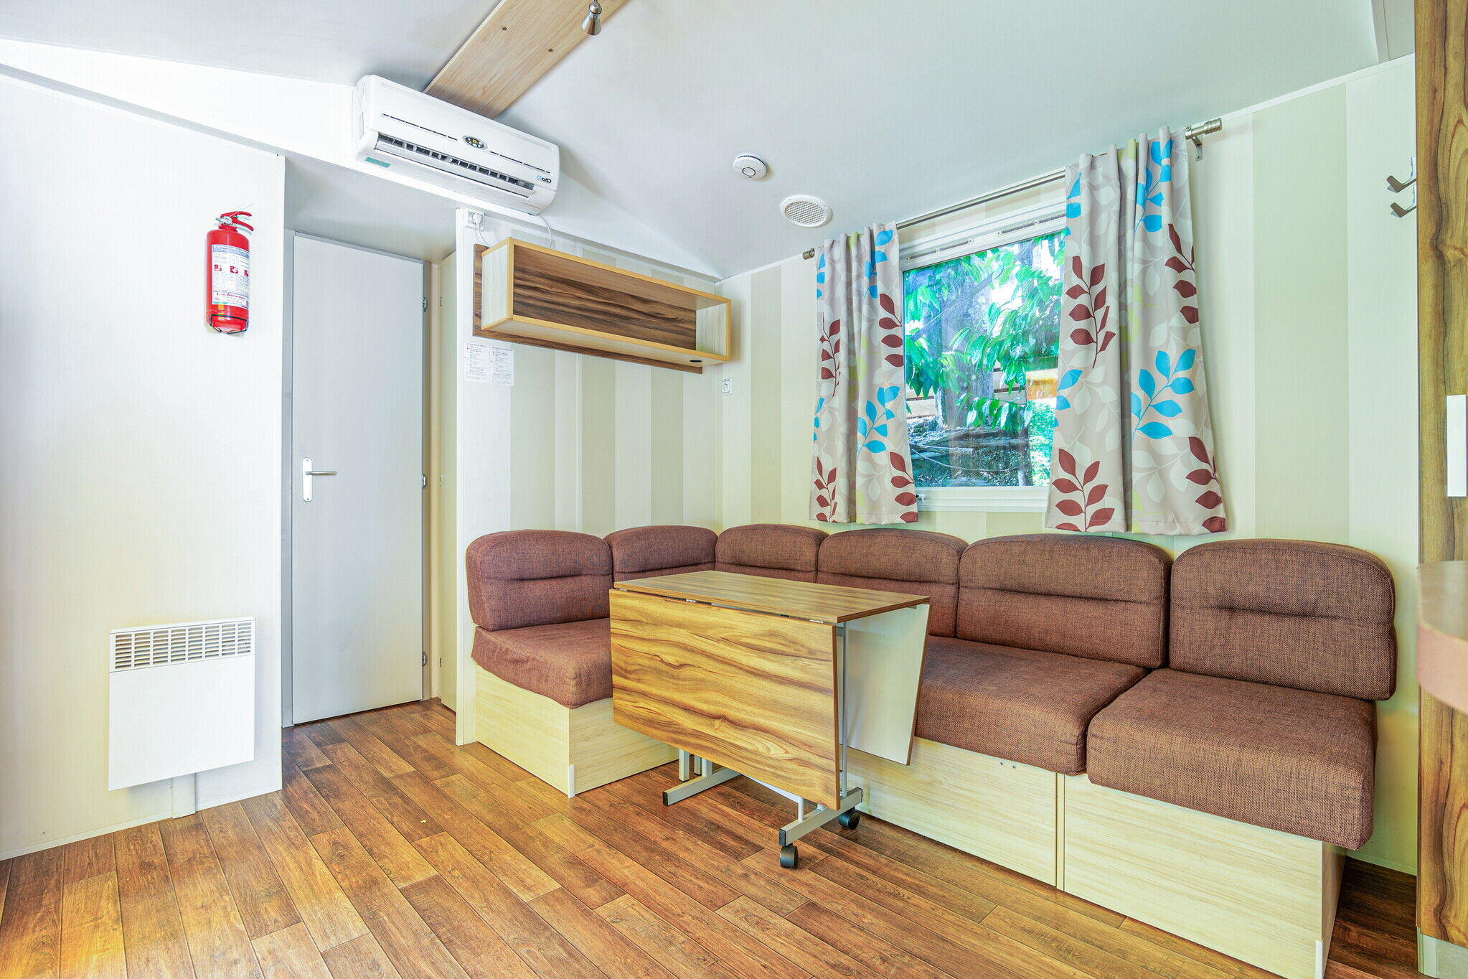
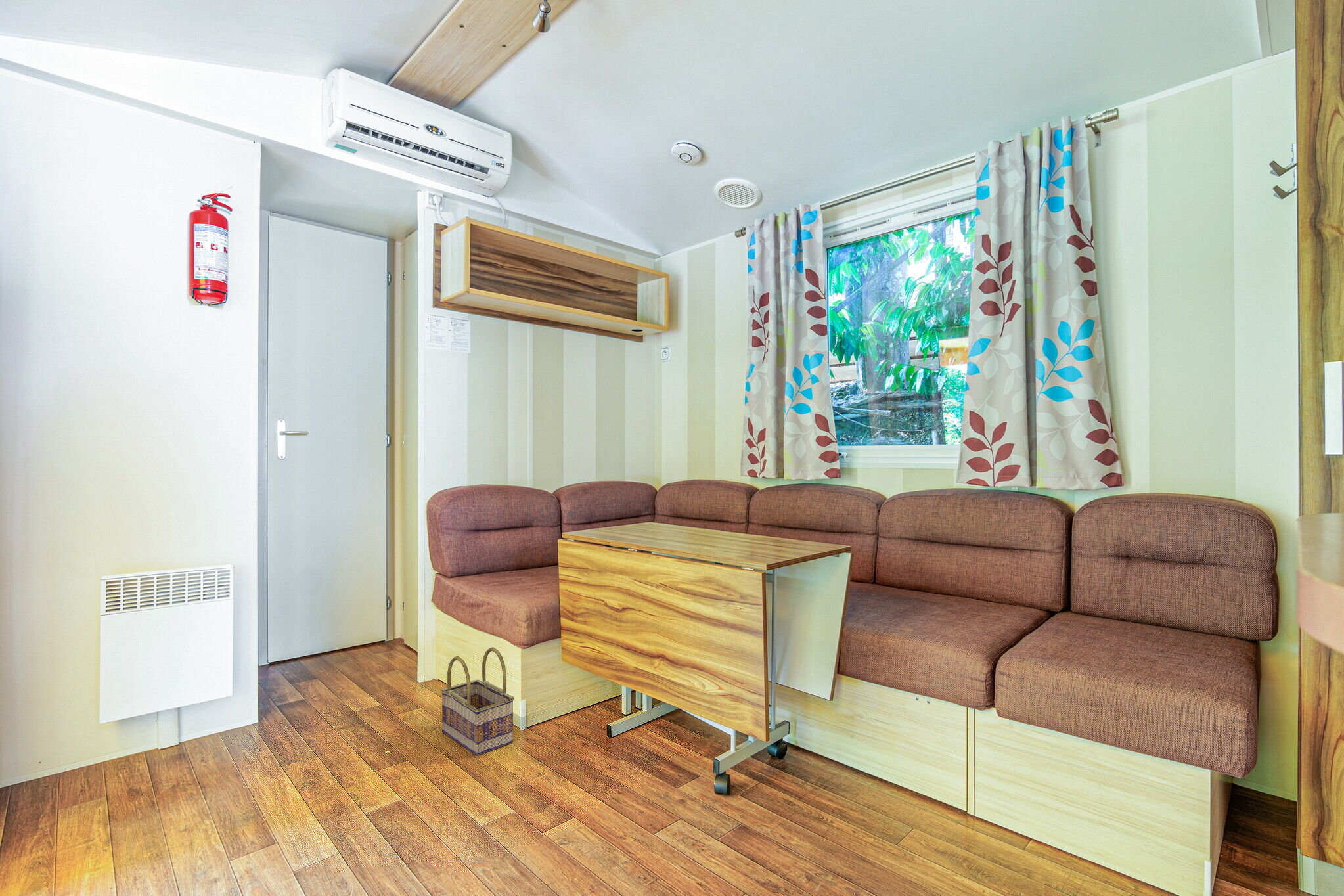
+ basket [440,646,515,756]
